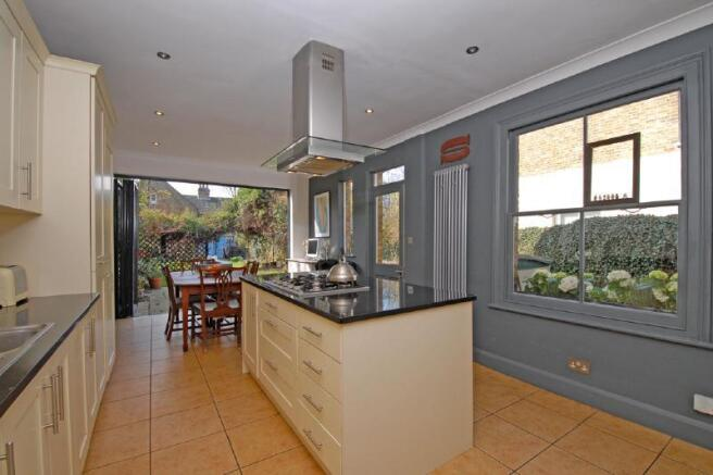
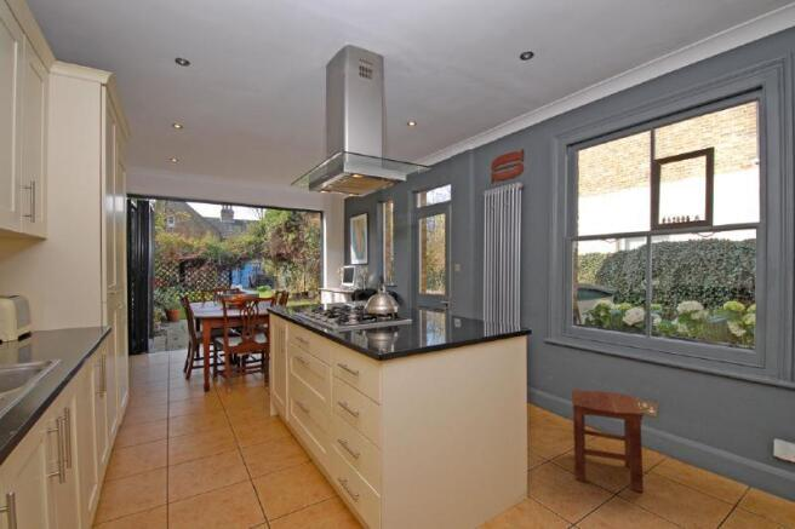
+ stool [571,389,645,493]
